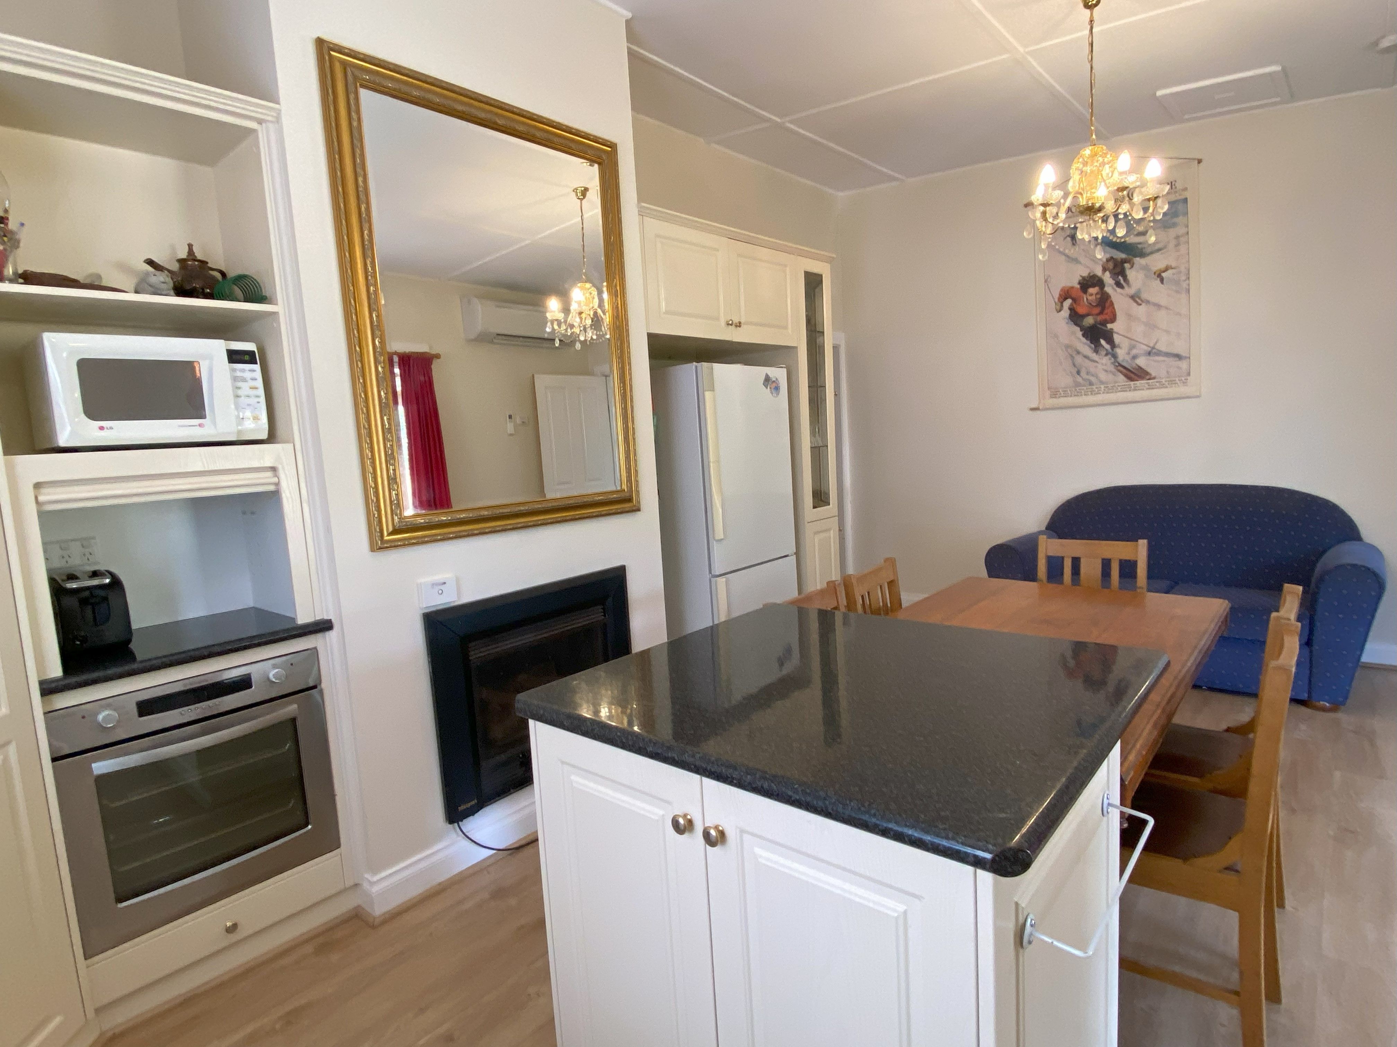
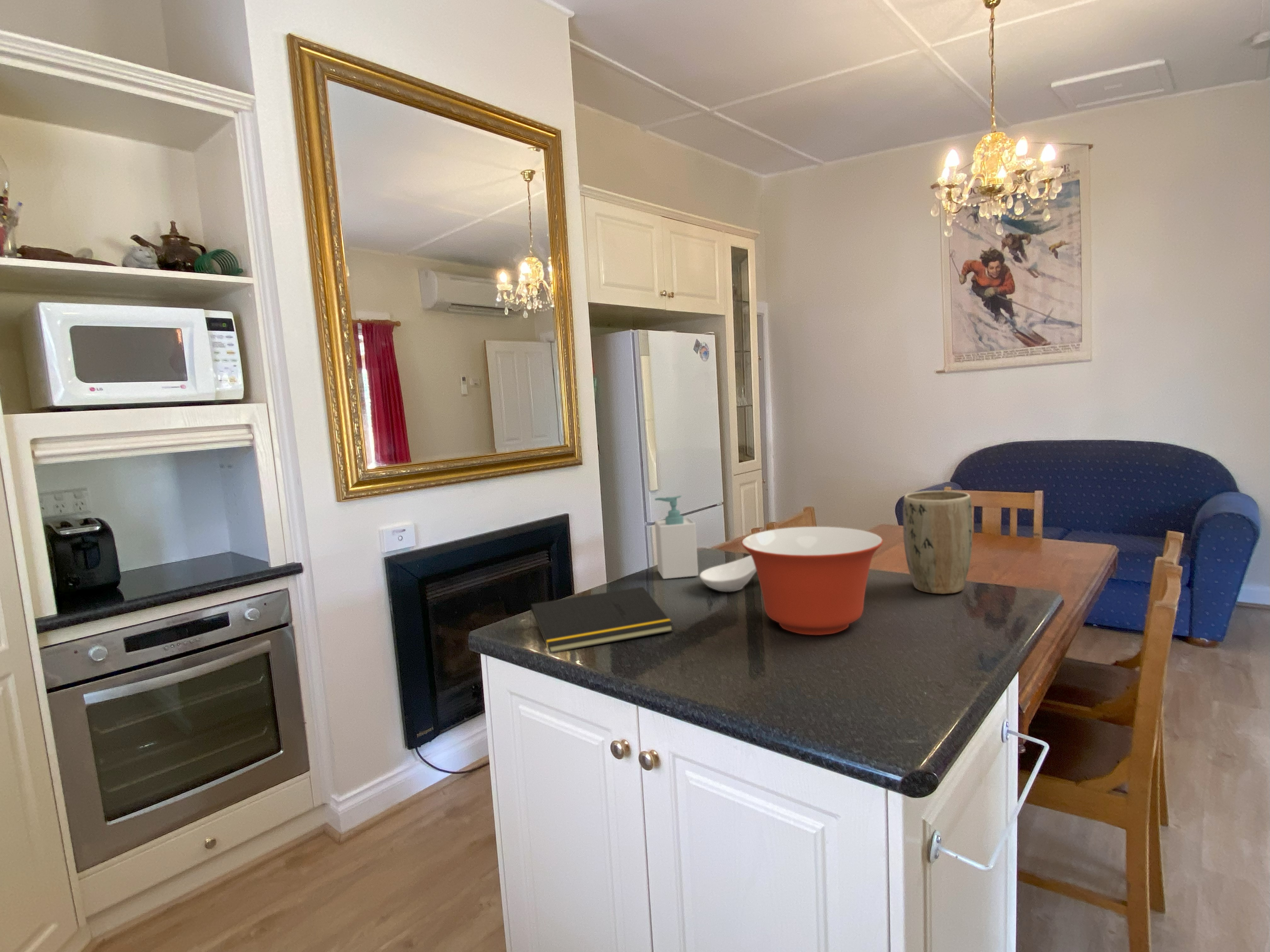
+ plant pot [902,490,973,594]
+ soap bottle [654,495,699,579]
+ spoon rest [699,555,757,592]
+ mixing bowl [741,526,884,636]
+ notepad [529,586,674,654]
